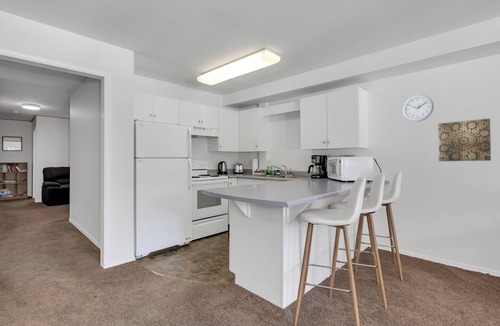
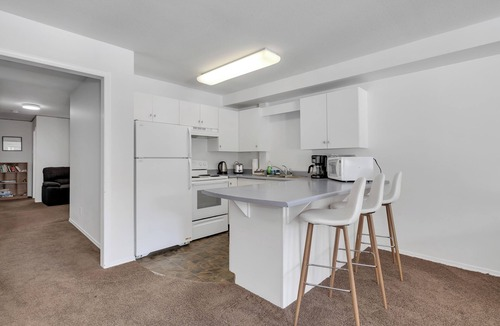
- wall art [437,118,492,162]
- wall clock [402,94,435,123]
